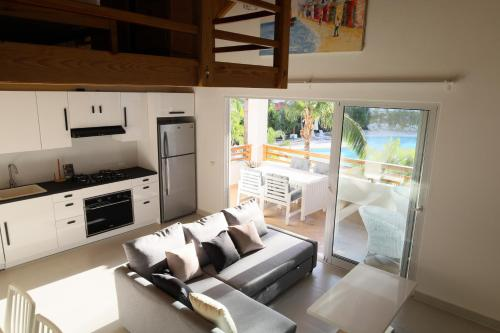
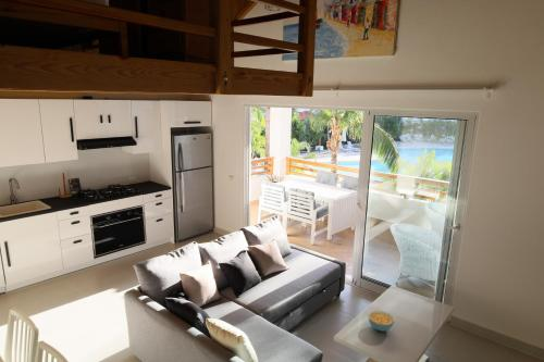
+ cereal bowl [368,310,396,333]
